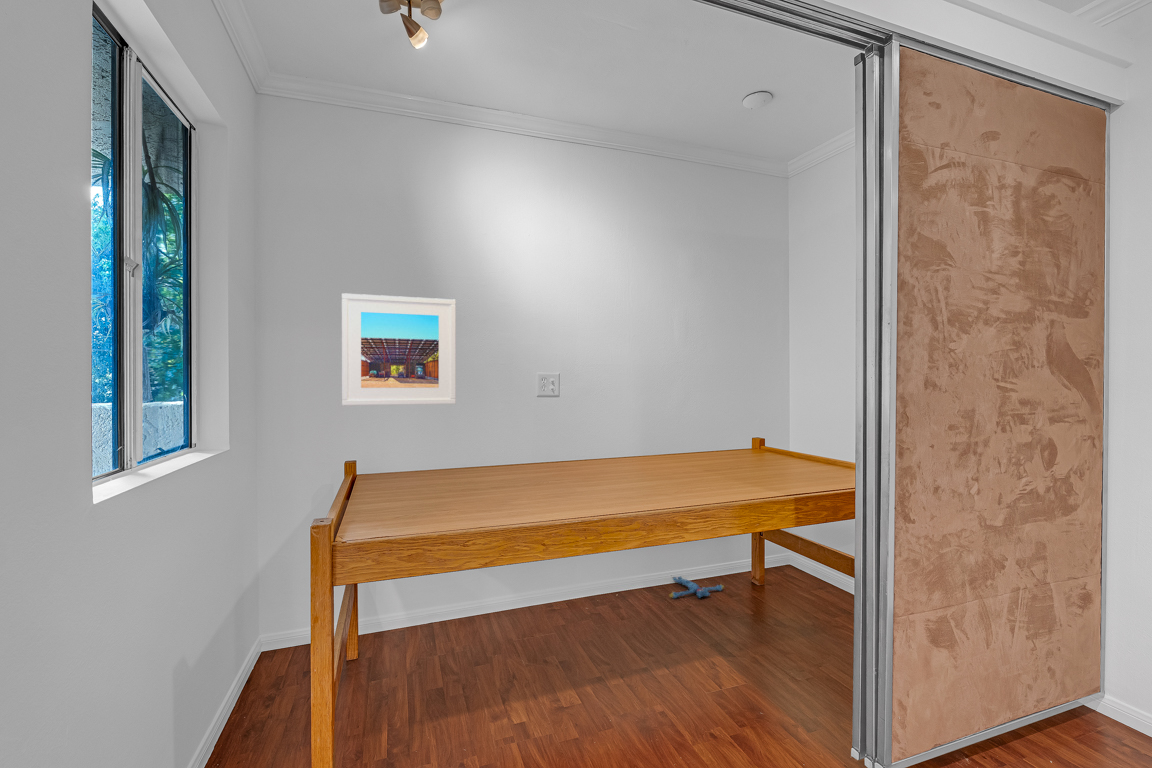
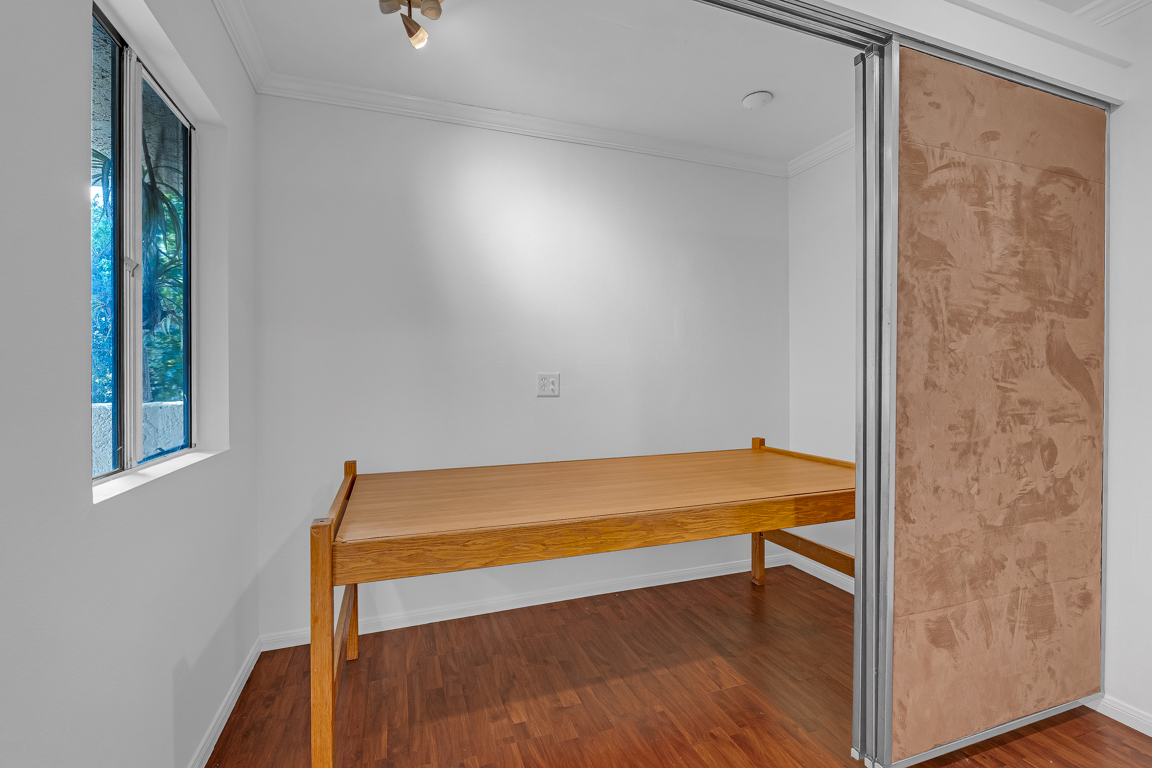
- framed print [341,292,457,406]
- plush toy [668,575,725,599]
